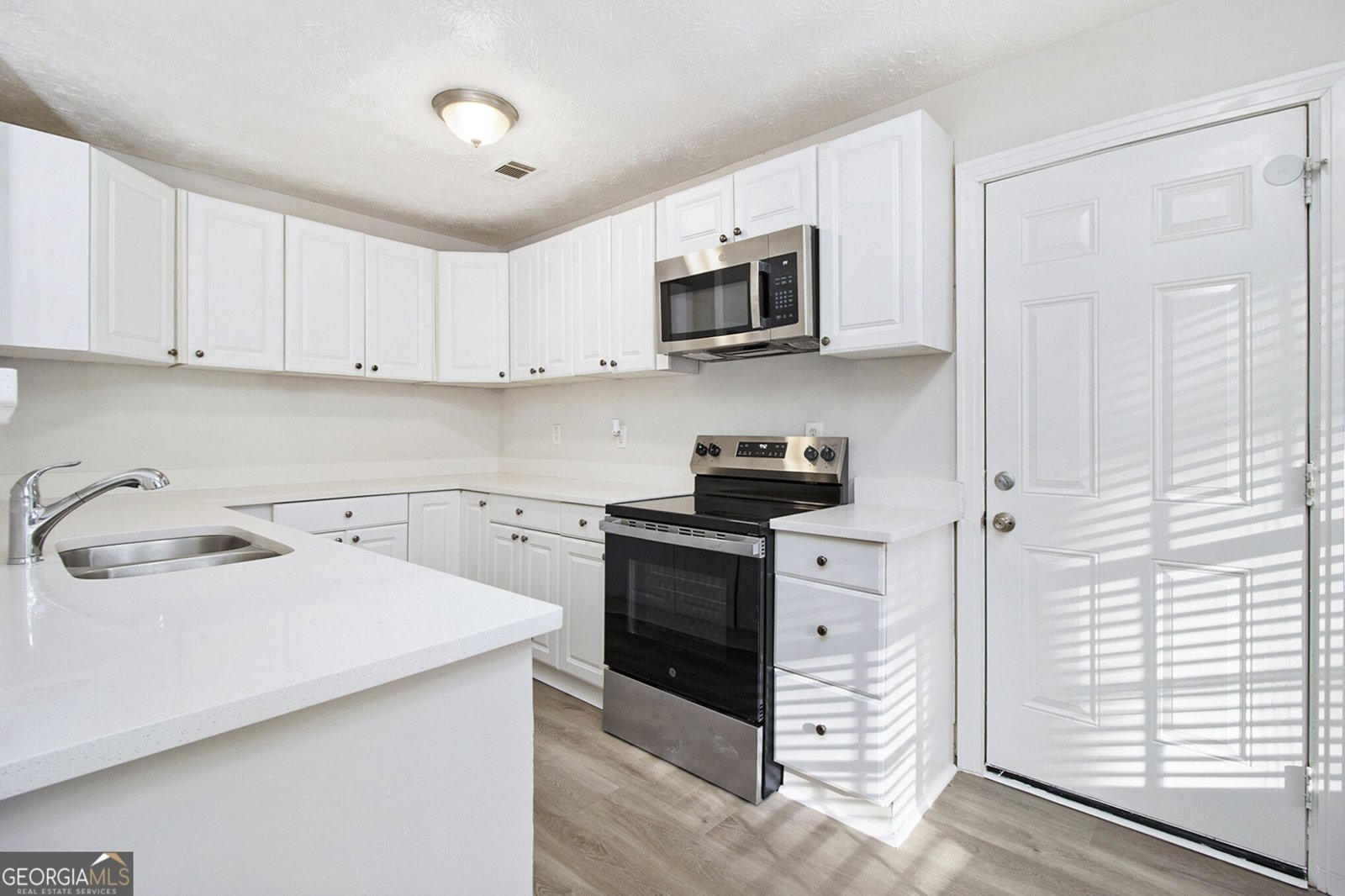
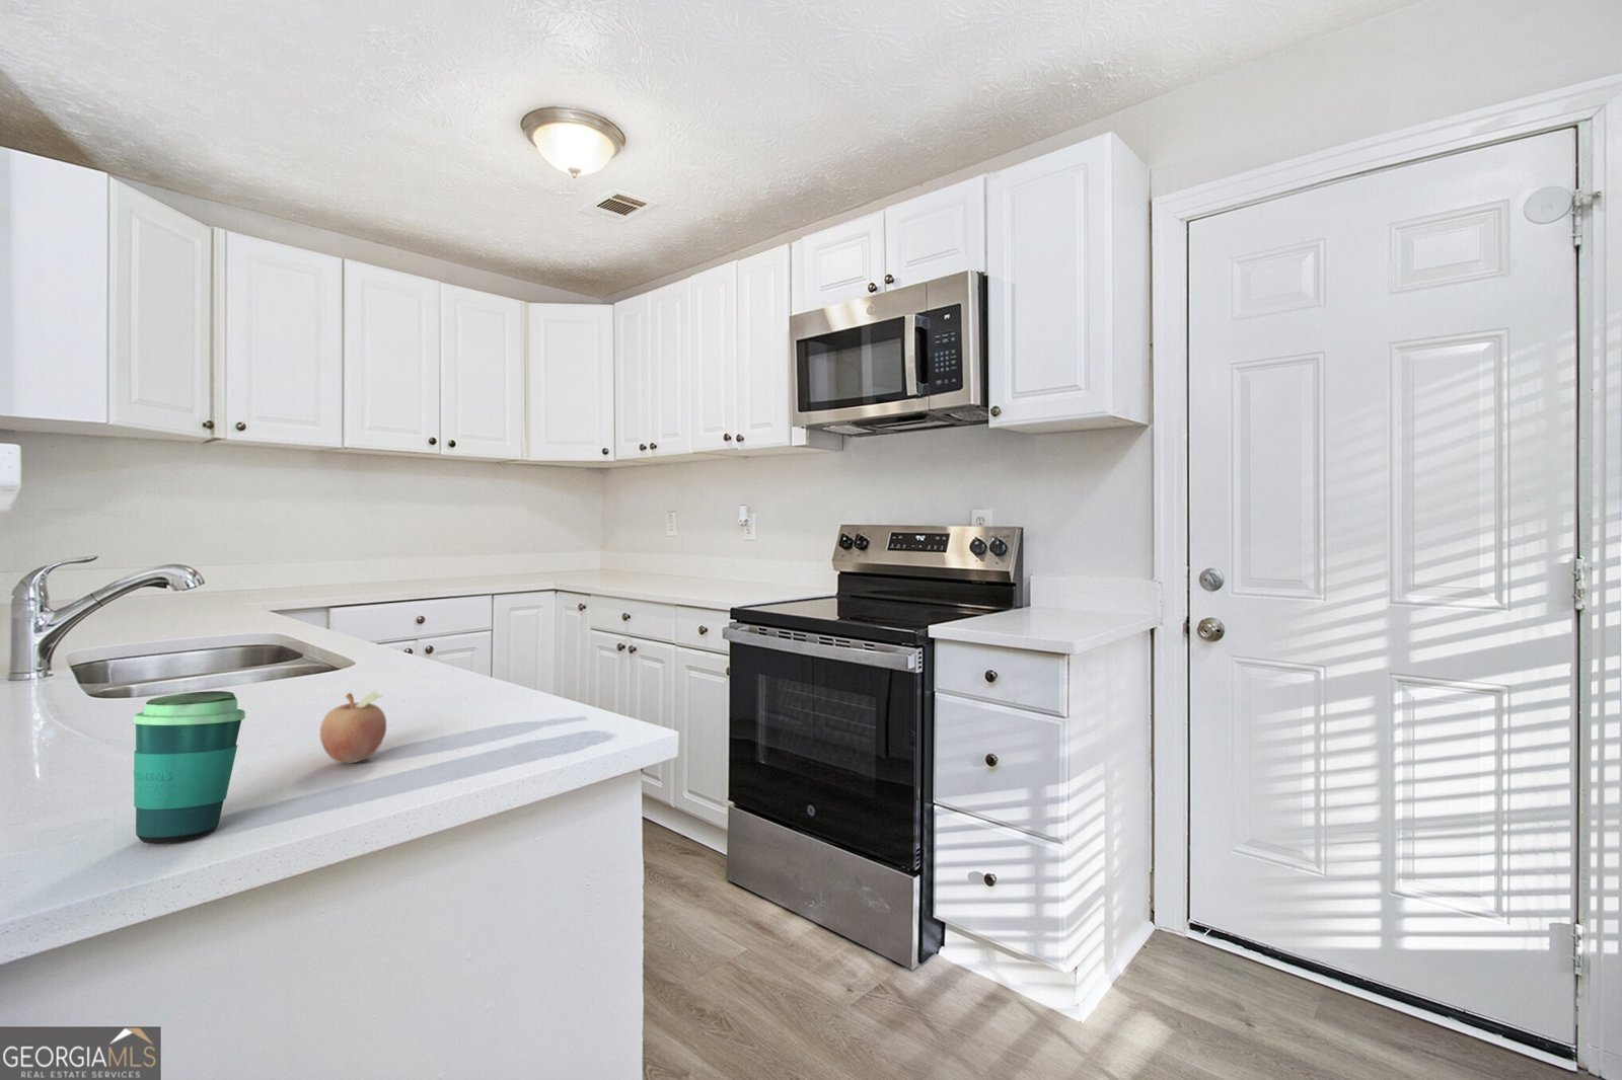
+ fruit [320,691,387,764]
+ cup [131,689,246,845]
